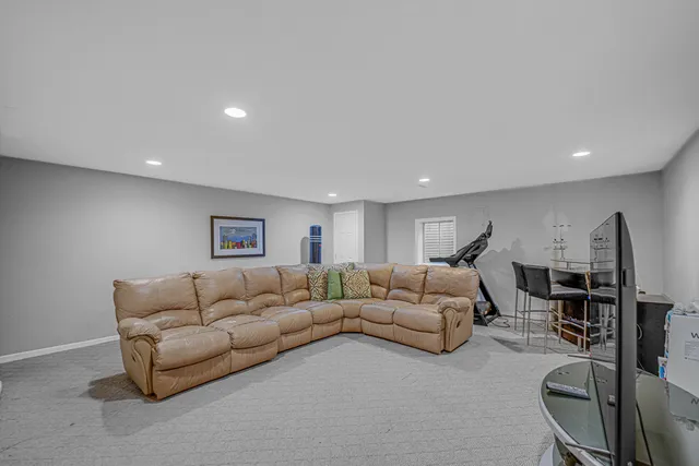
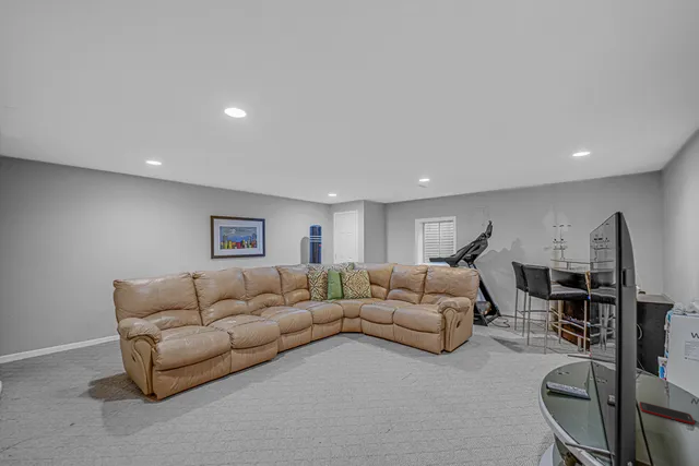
+ cell phone [639,401,696,426]
